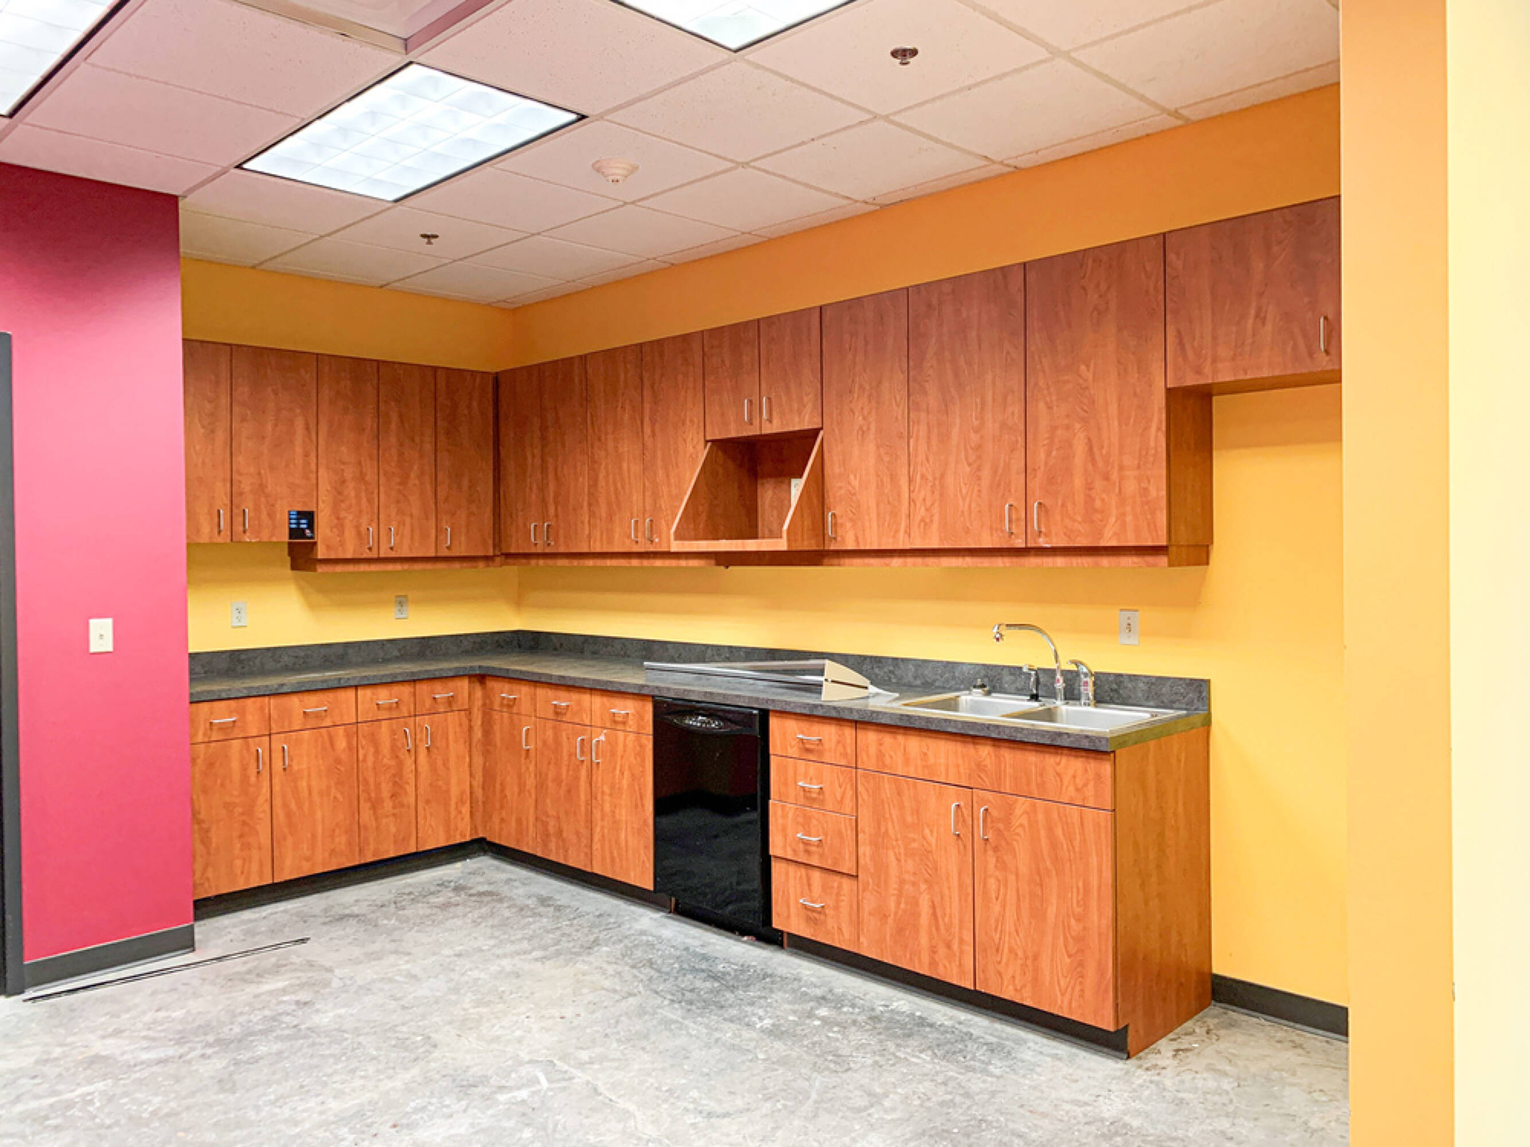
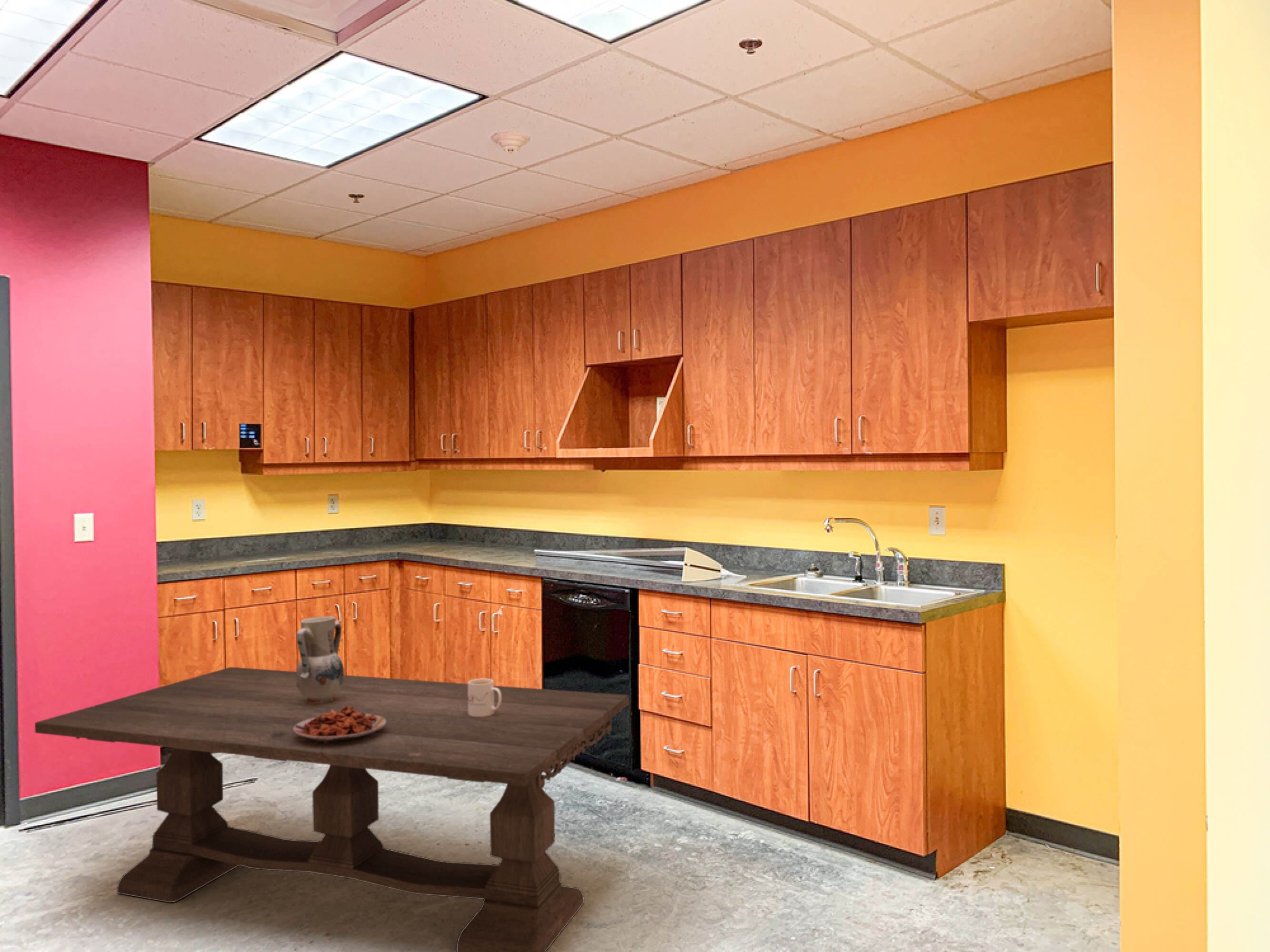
+ vase [296,616,345,704]
+ mug [468,678,501,717]
+ food plate [293,706,386,744]
+ dining table [34,666,630,952]
